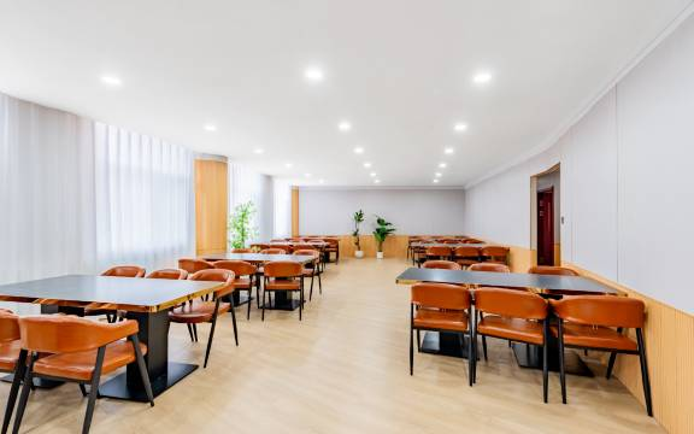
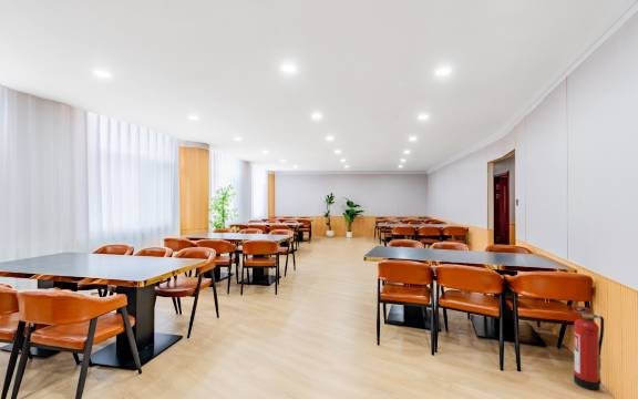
+ fire extinguisher [569,304,605,392]
